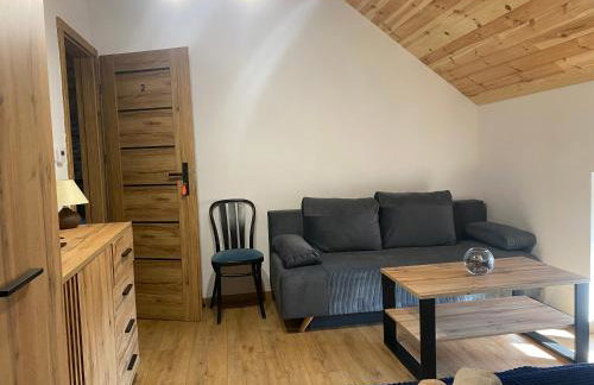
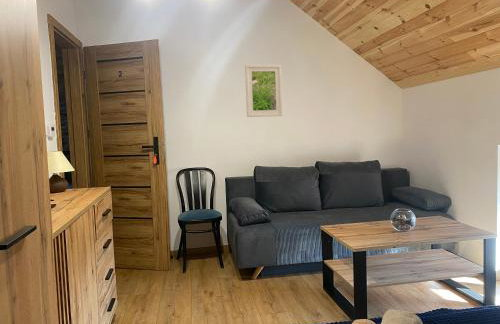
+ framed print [244,64,284,118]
